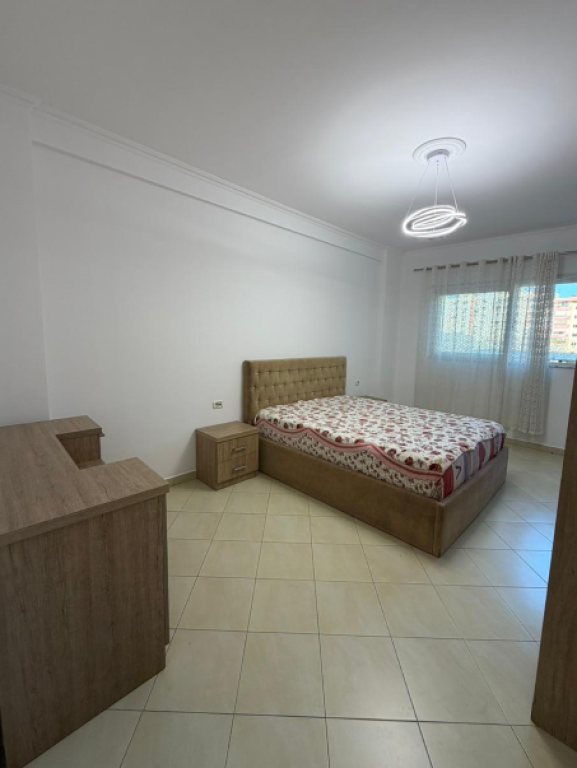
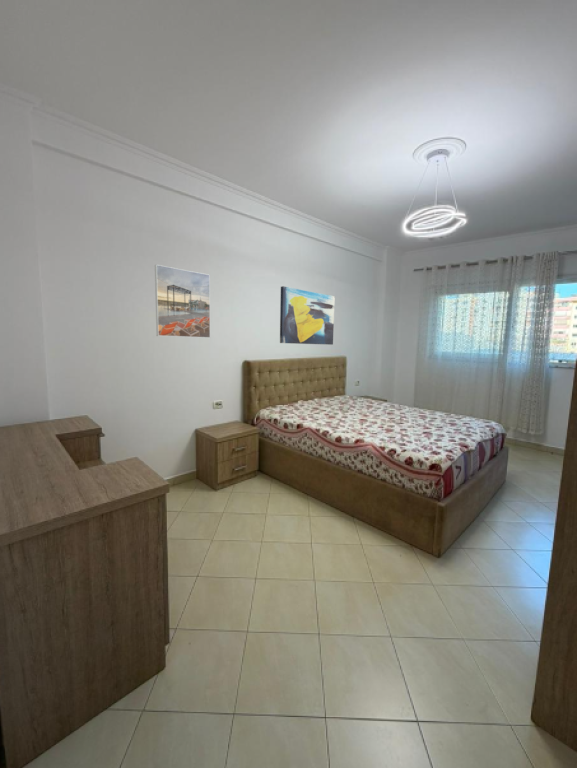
+ wall art [279,285,336,346]
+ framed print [154,264,211,339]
